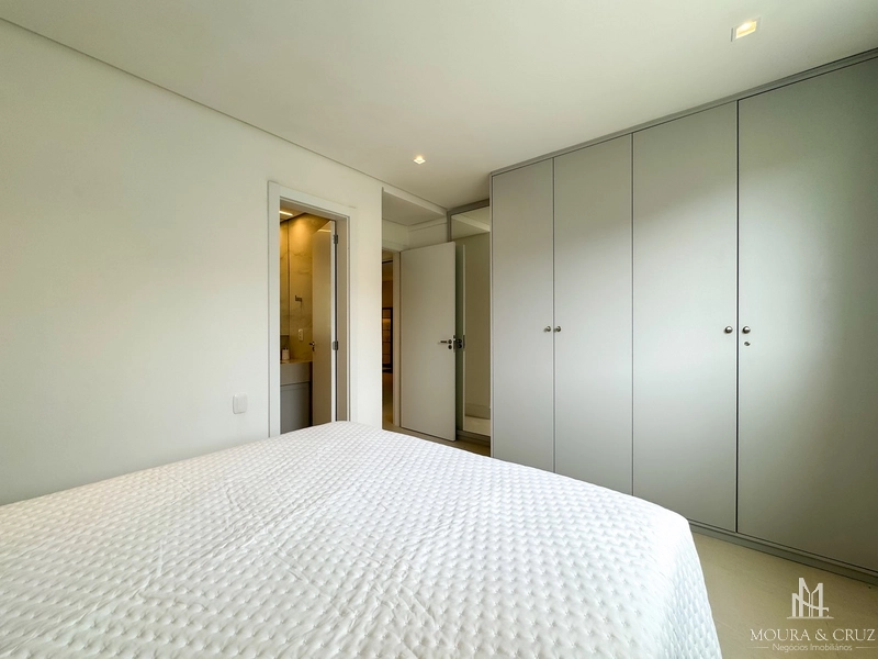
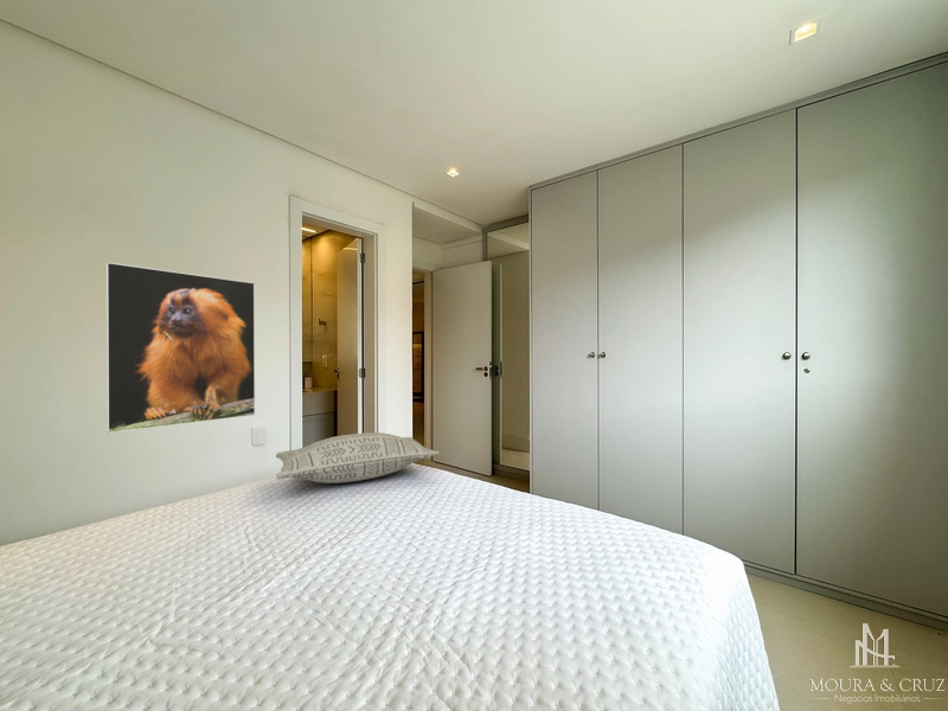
+ pillow [275,431,441,485]
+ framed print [104,261,256,434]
